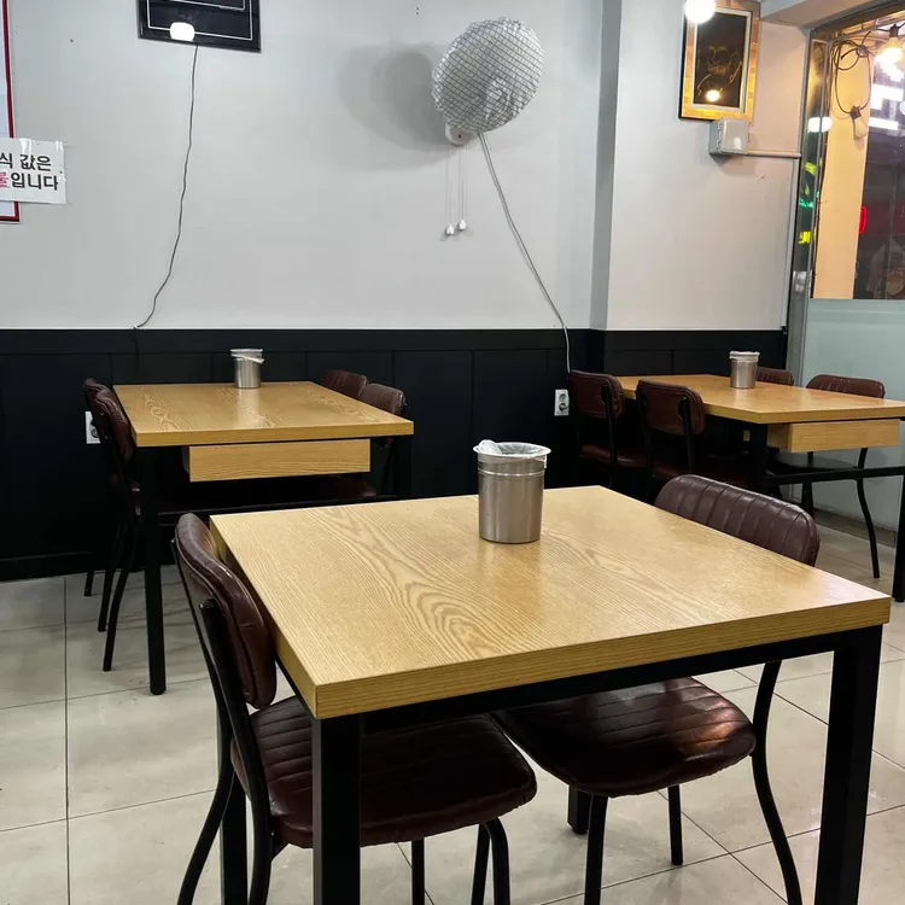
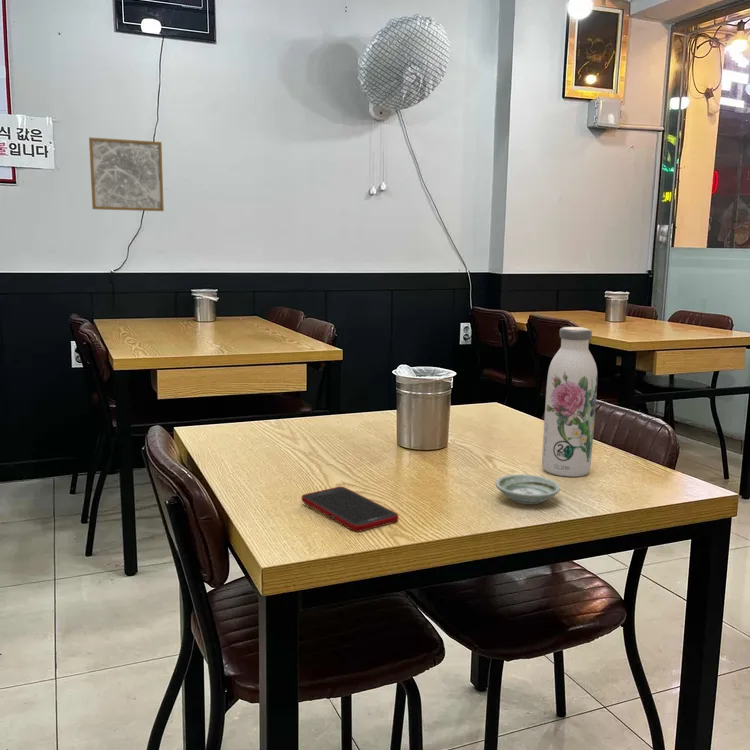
+ water bottle [541,326,598,478]
+ wall art [88,136,165,212]
+ saucer [494,473,561,505]
+ cell phone [301,486,399,533]
